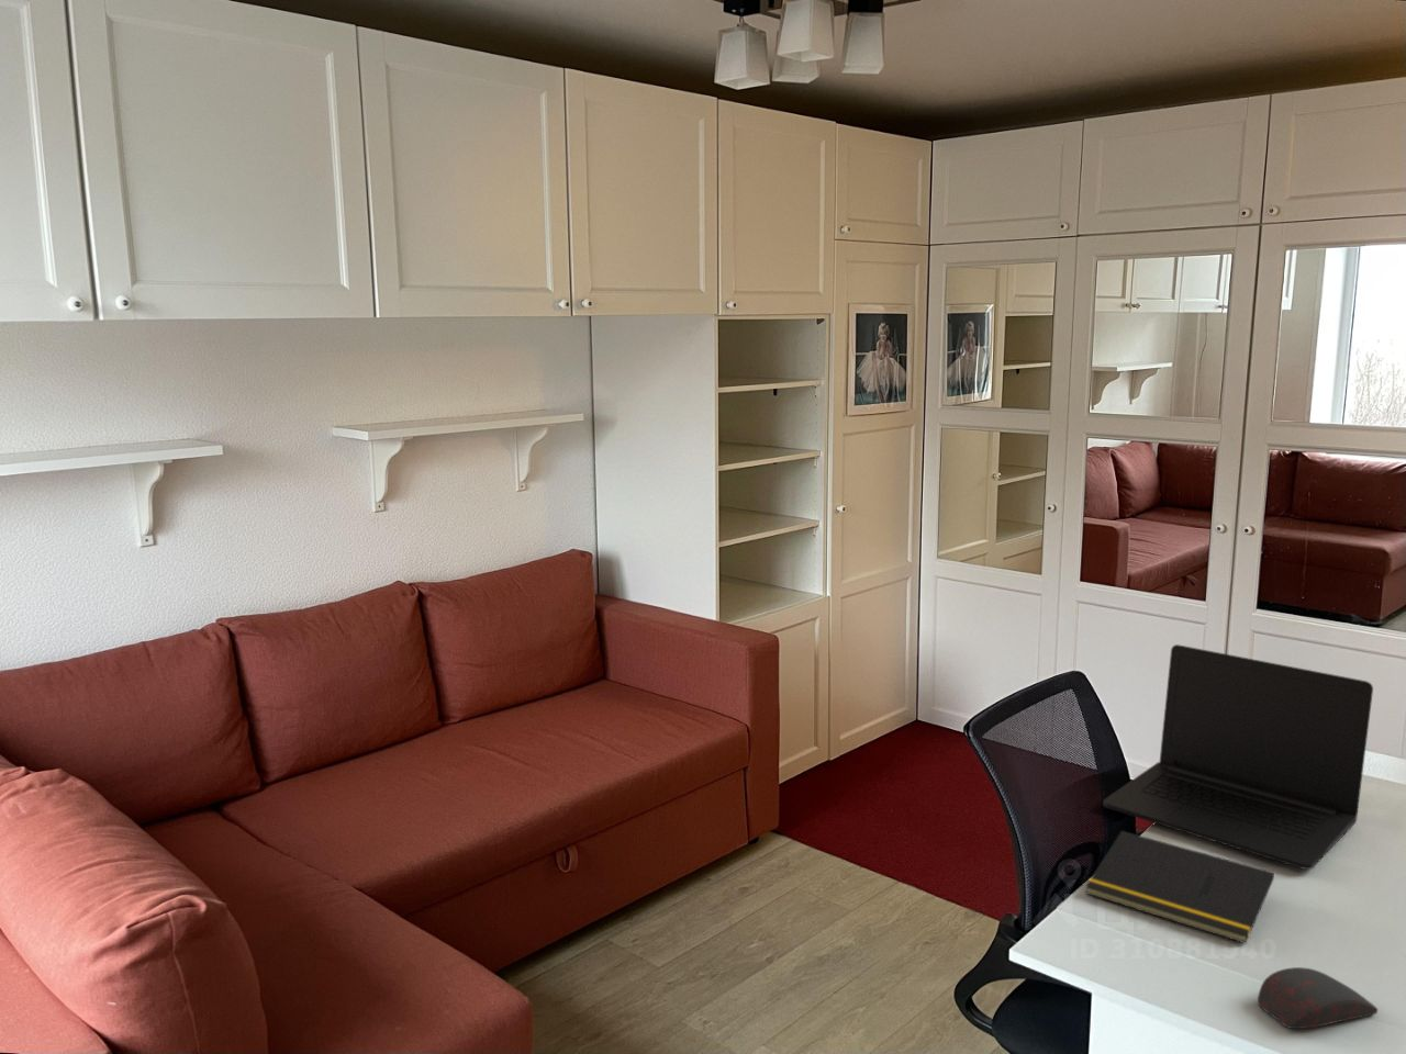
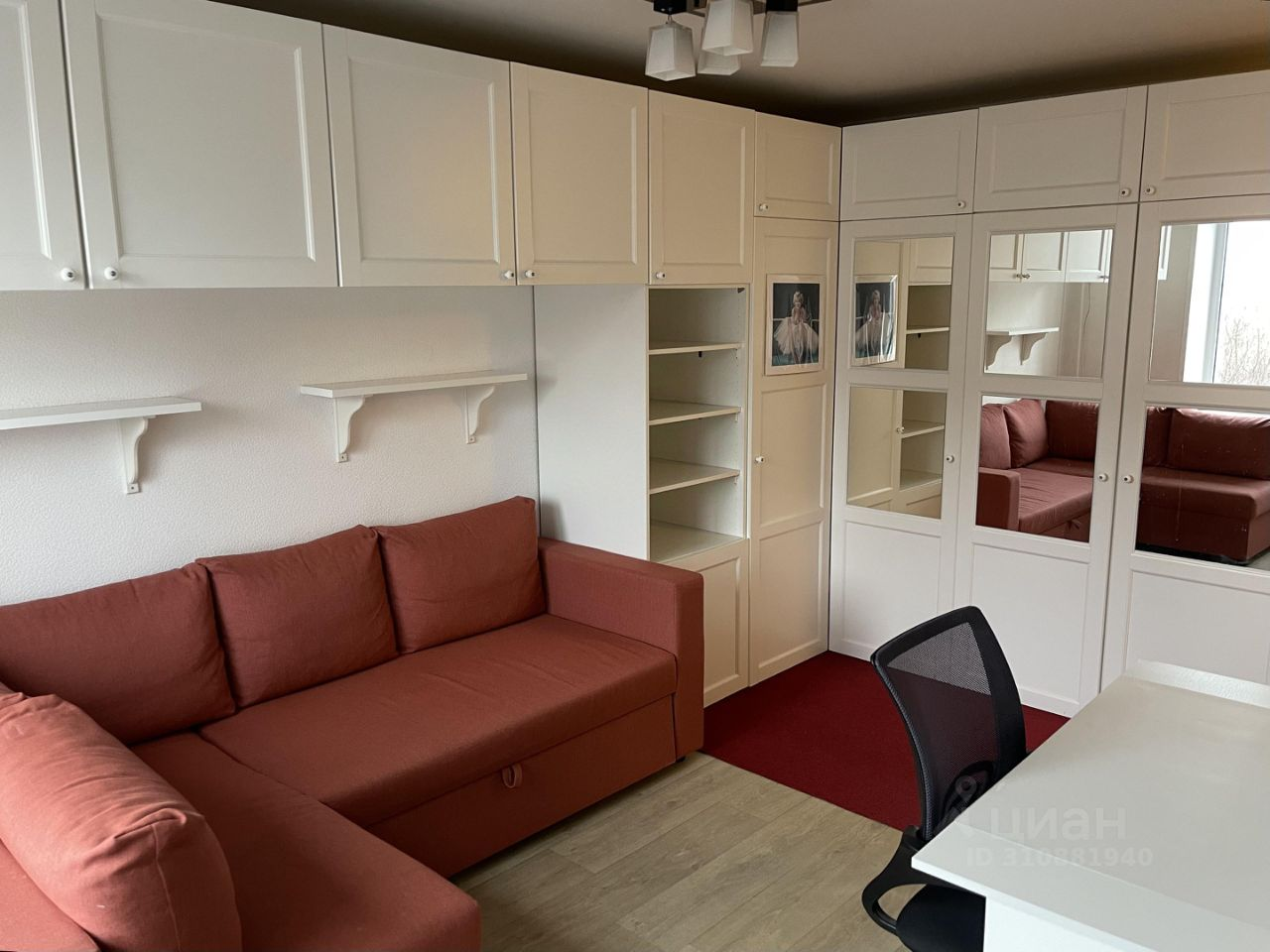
- notepad [1084,830,1275,946]
- computer mouse [1257,967,1378,1030]
- laptop [1103,643,1374,870]
